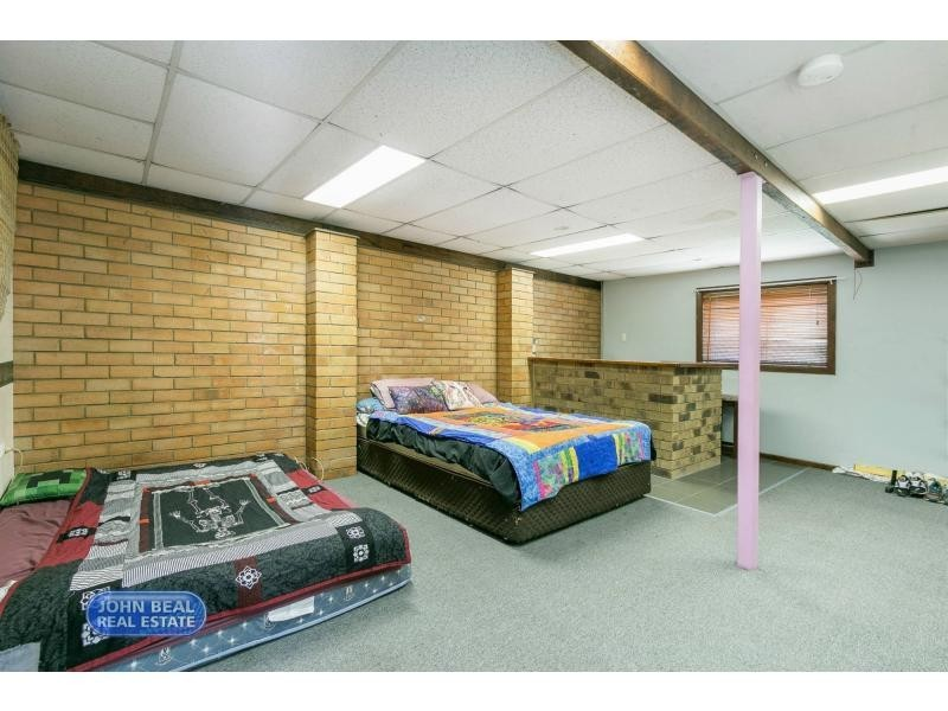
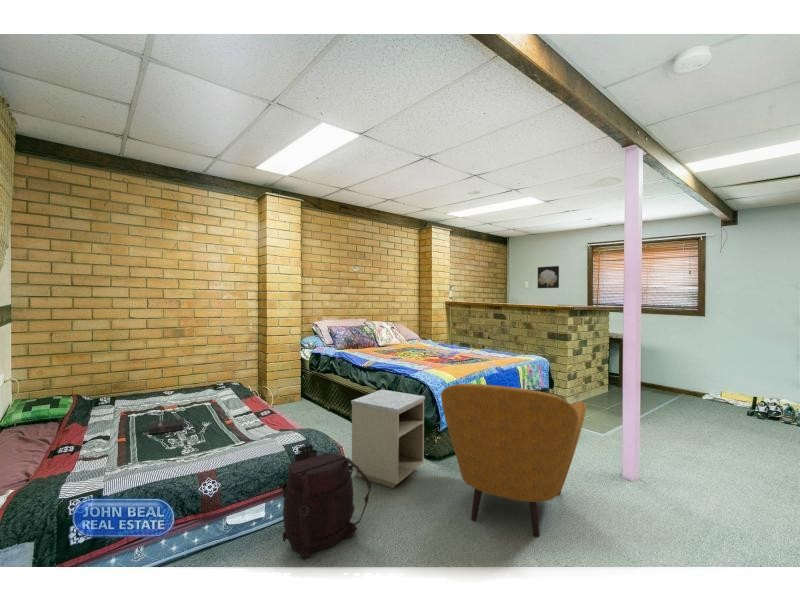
+ hardback book [148,417,186,435]
+ armchair [440,383,587,537]
+ wall art [537,265,560,289]
+ backpack [281,443,372,560]
+ nightstand [350,389,426,489]
